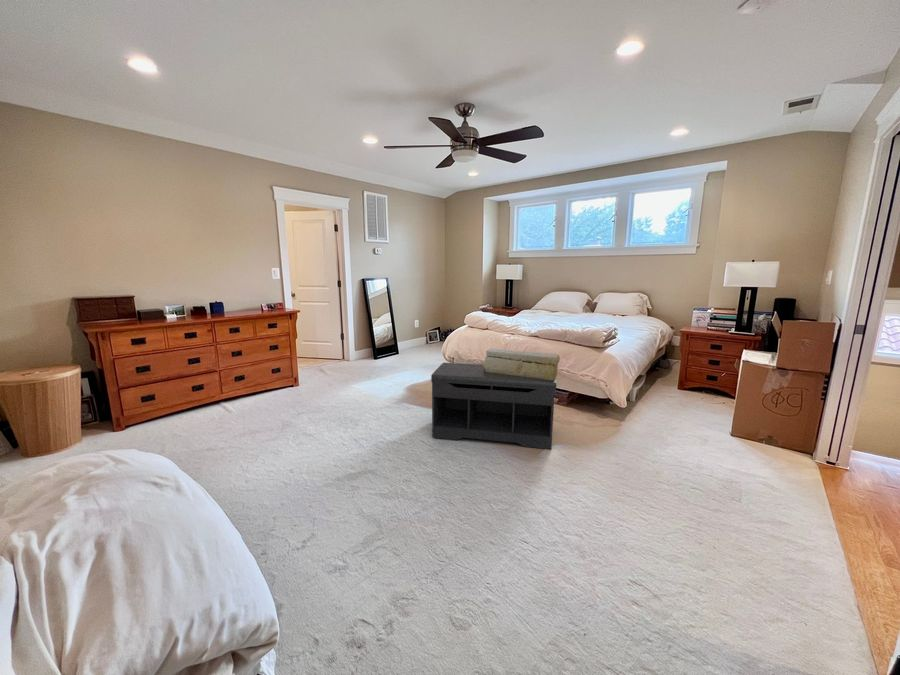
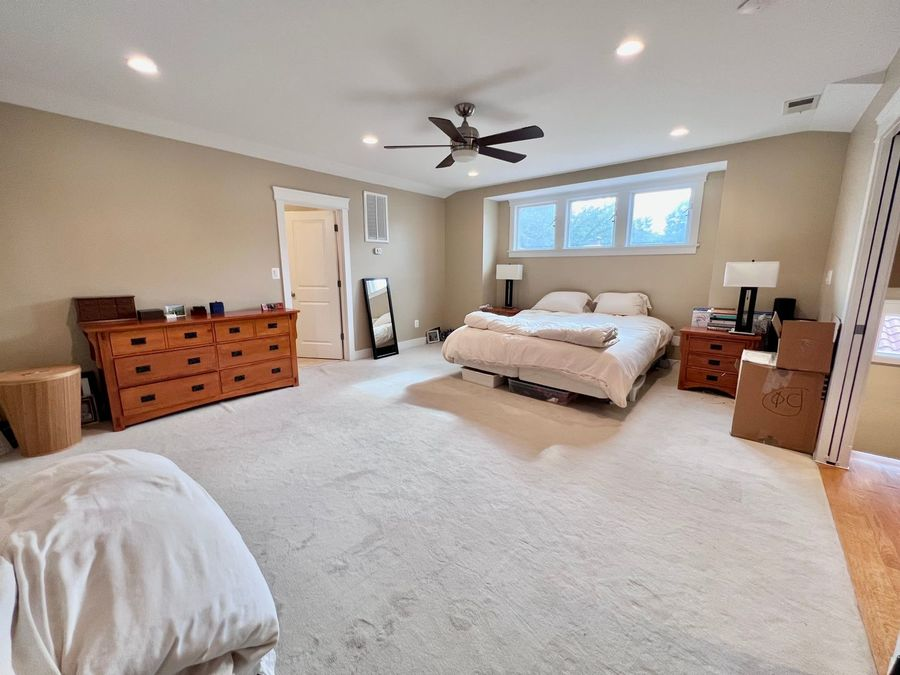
- bench [430,362,557,450]
- decorative box [483,348,561,381]
